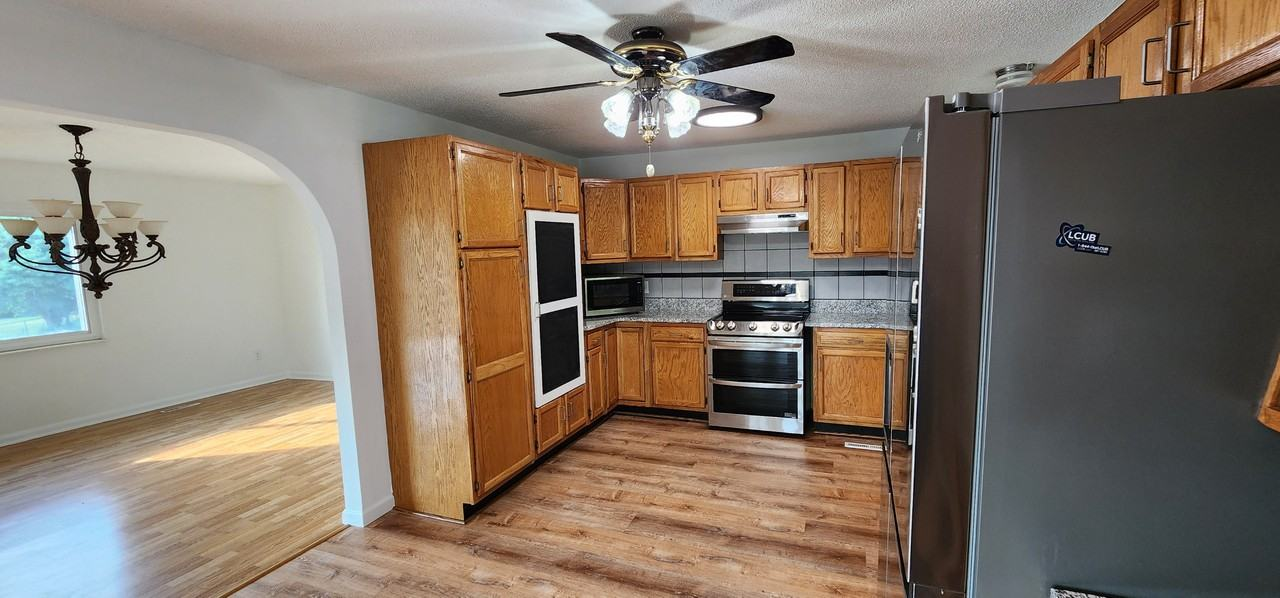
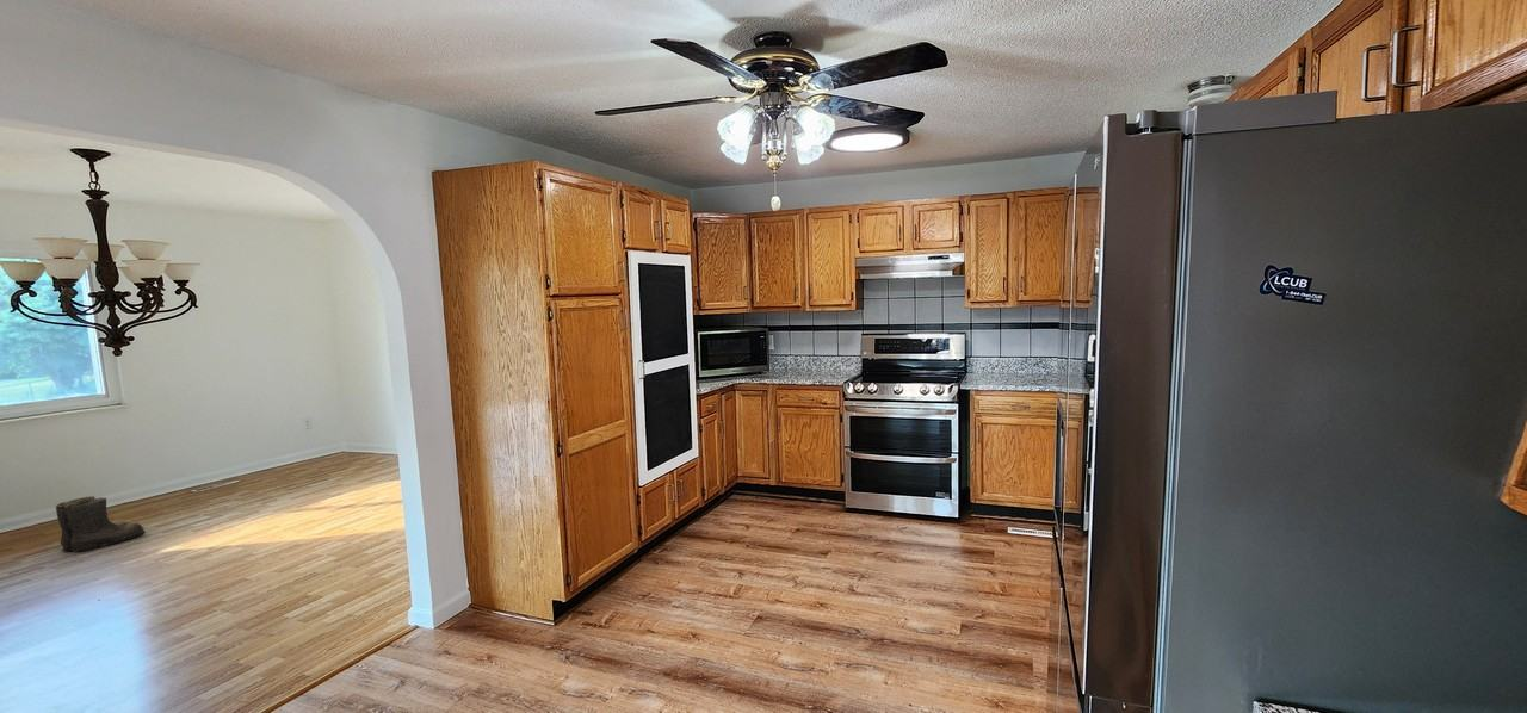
+ boots [55,495,147,552]
